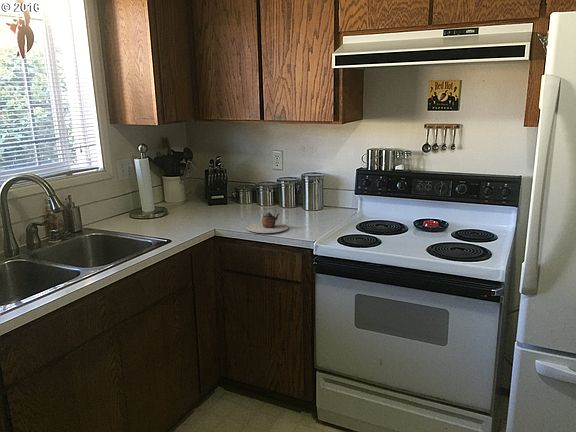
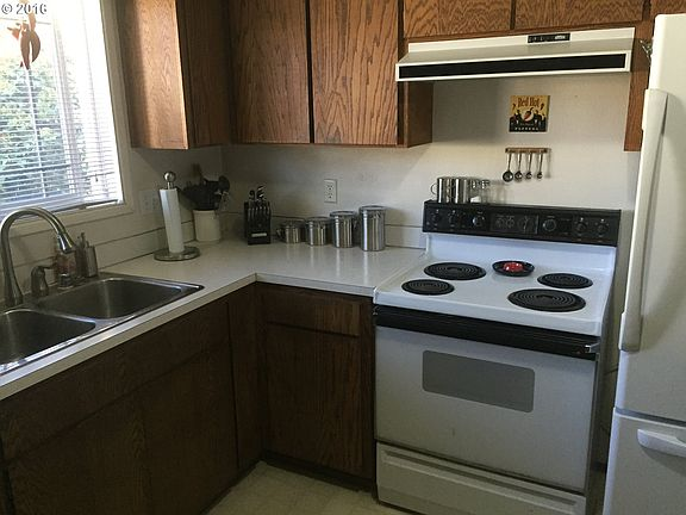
- teapot [246,207,289,234]
